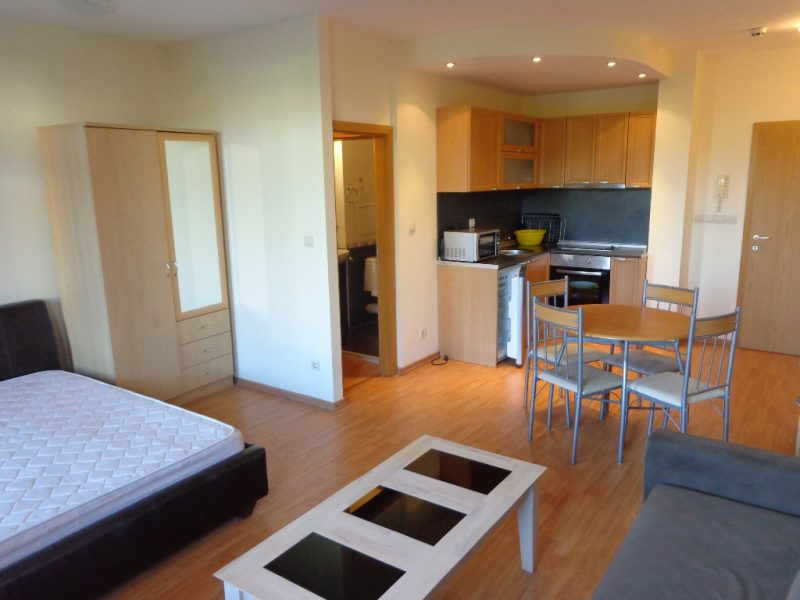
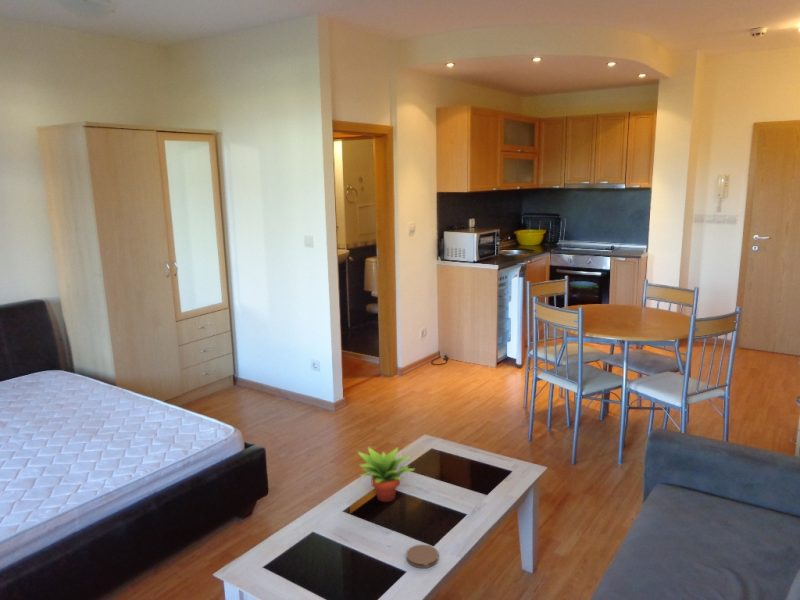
+ coaster [405,544,440,569]
+ succulent plant [356,446,416,503]
